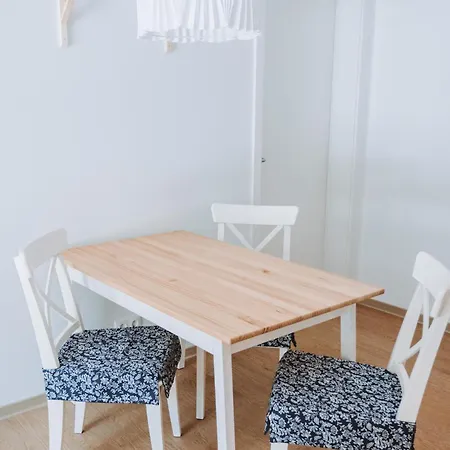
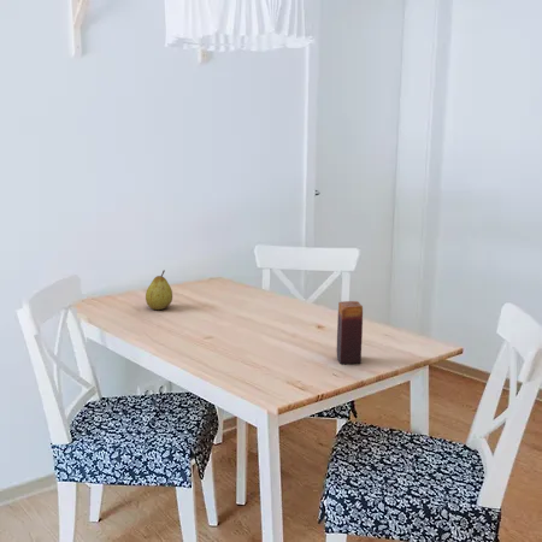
+ candle [336,300,364,365]
+ fruit [145,269,173,311]
